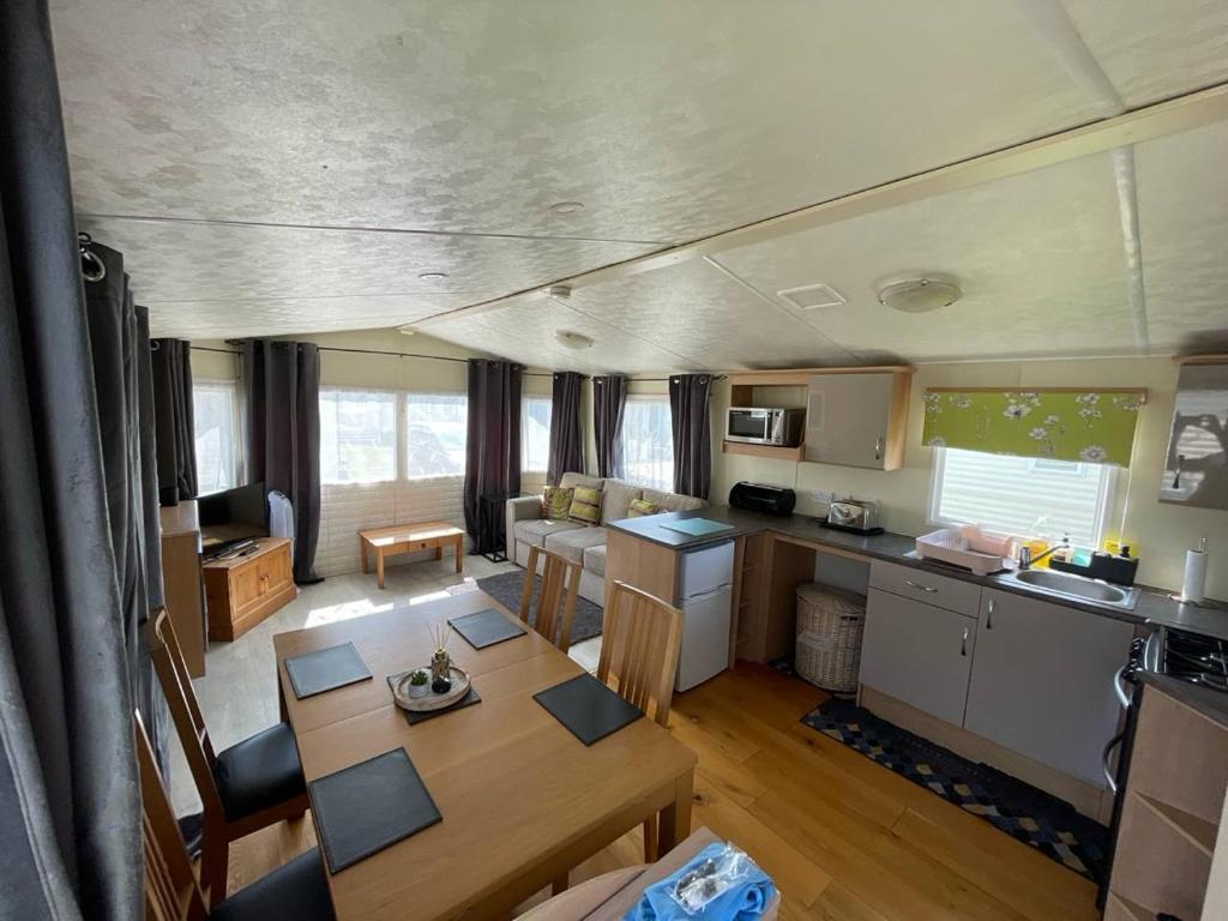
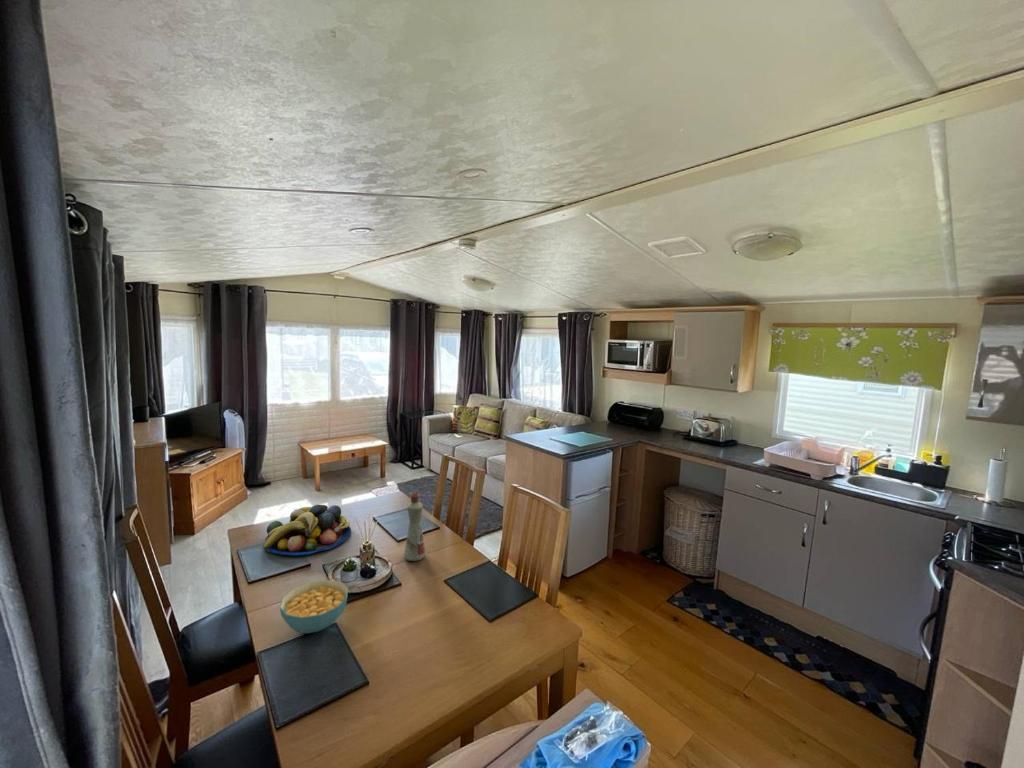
+ fruit bowl [263,504,352,556]
+ cereal bowl [279,579,349,634]
+ bottle [403,492,427,562]
